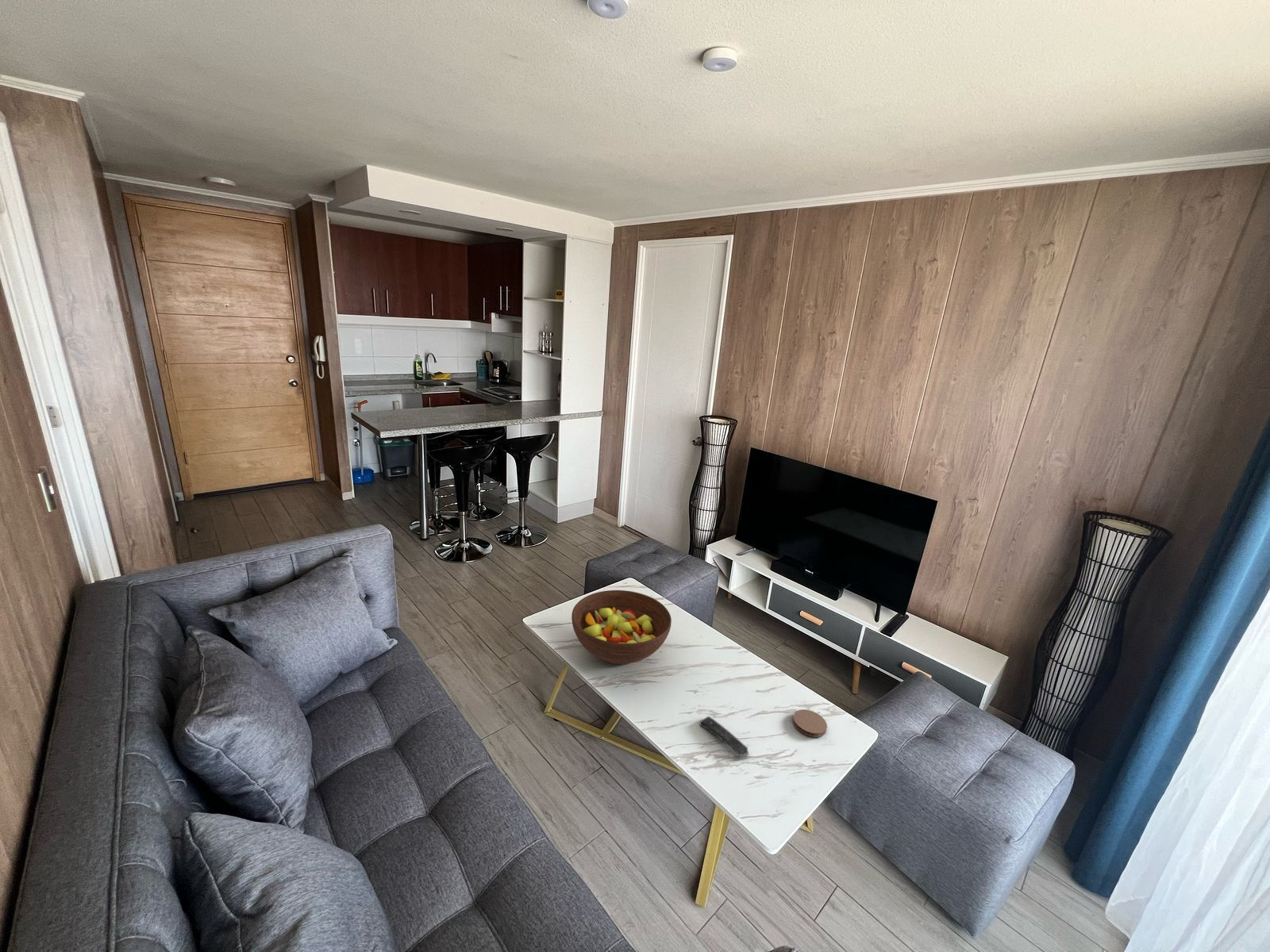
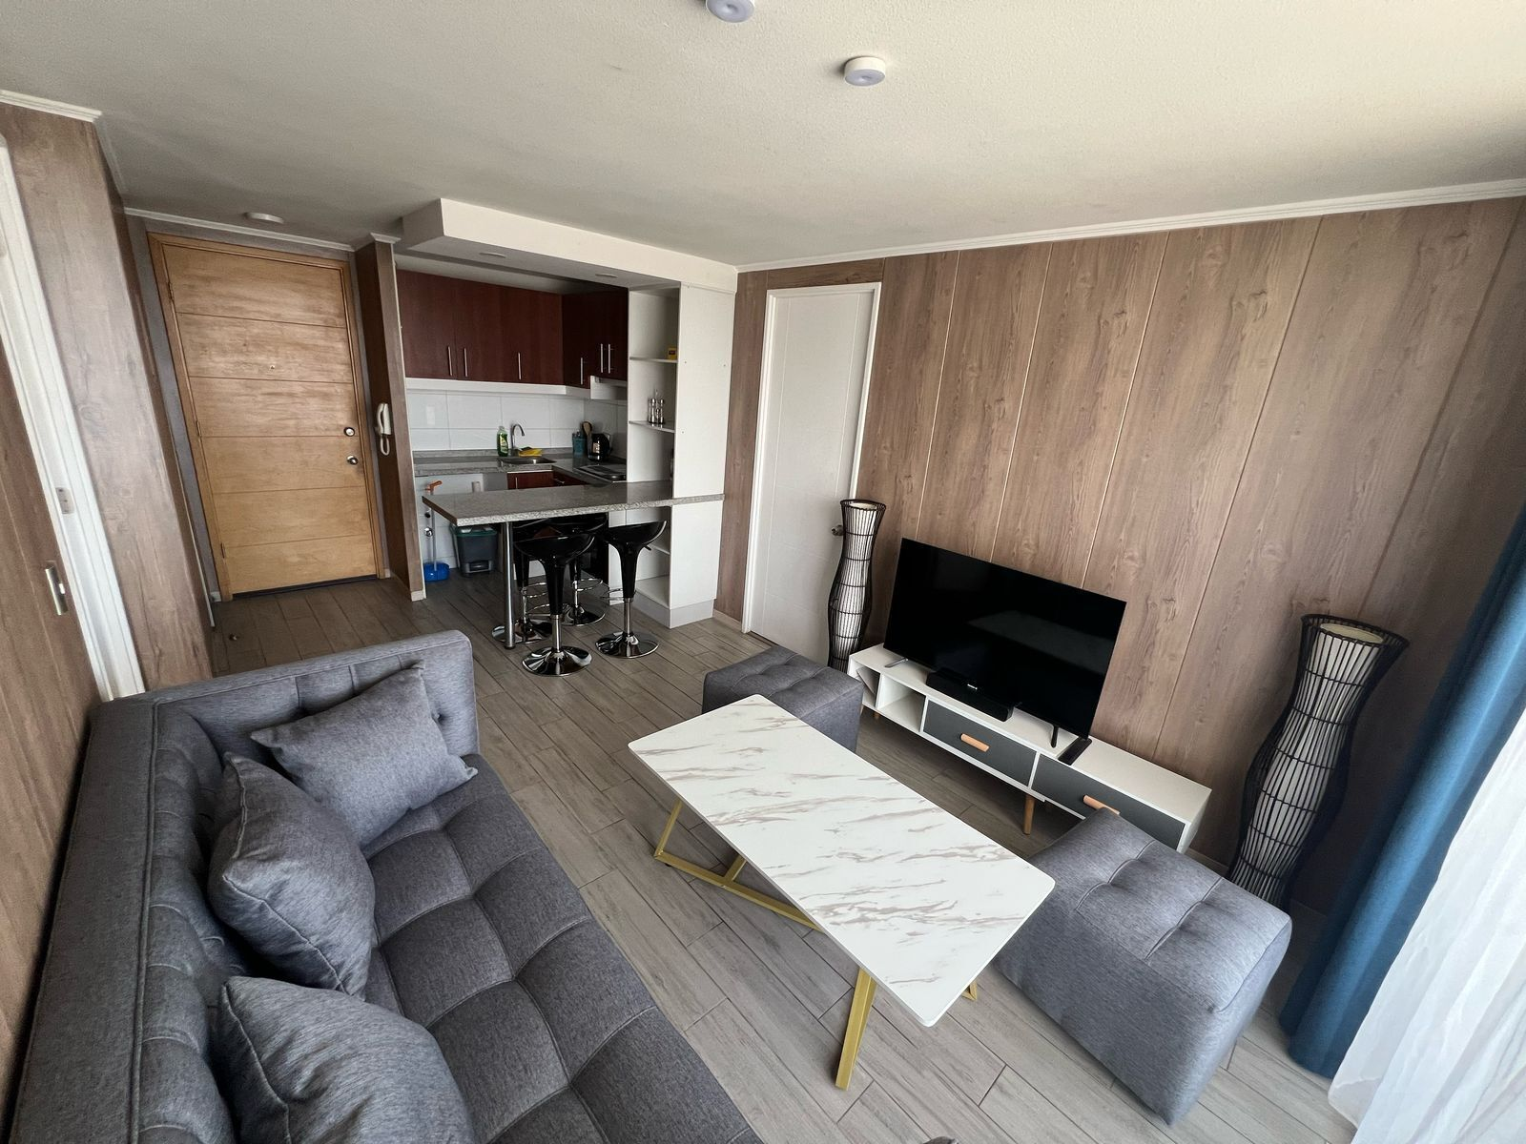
- remote control [698,716,749,758]
- coaster [792,708,828,738]
- fruit bowl [571,589,672,666]
